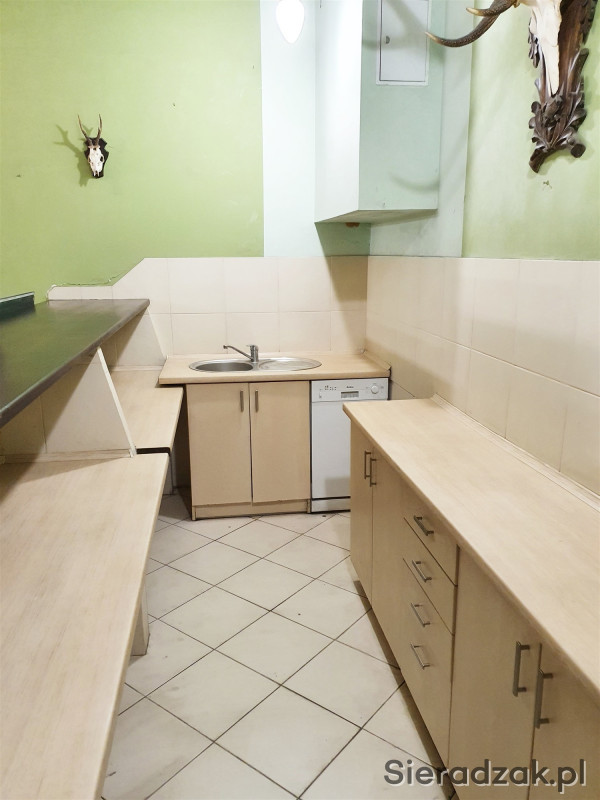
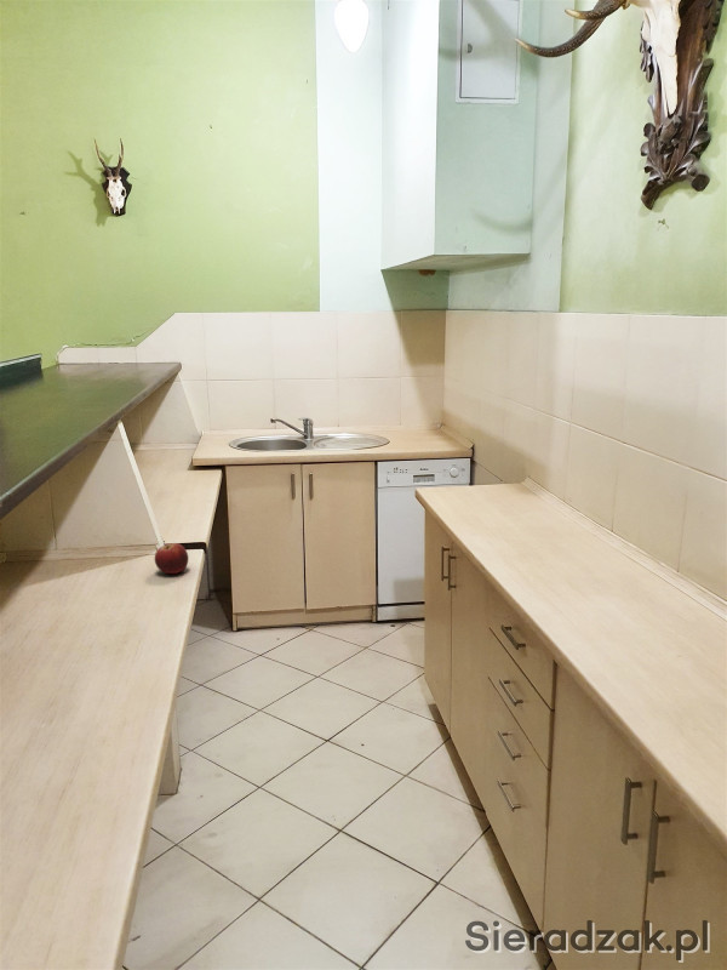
+ fruit [154,542,189,575]
